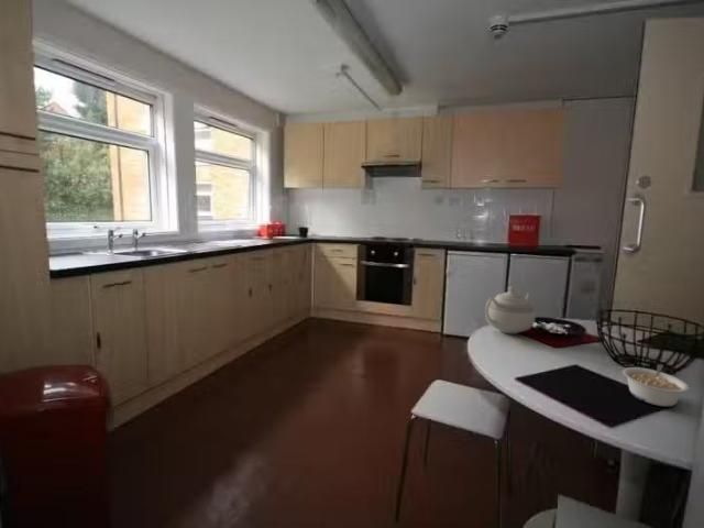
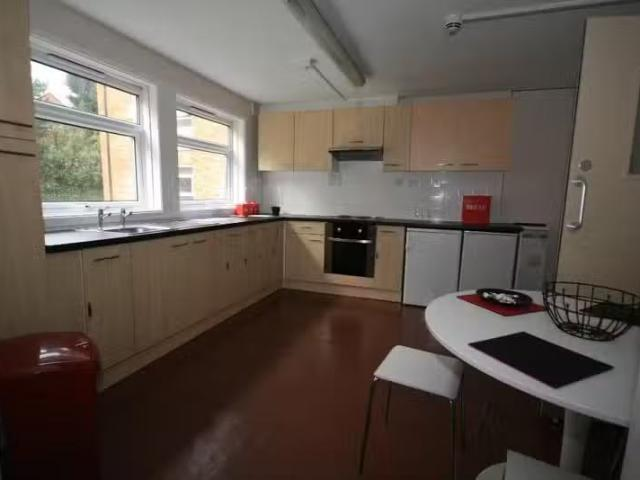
- teapot [484,286,537,336]
- legume [622,363,691,407]
